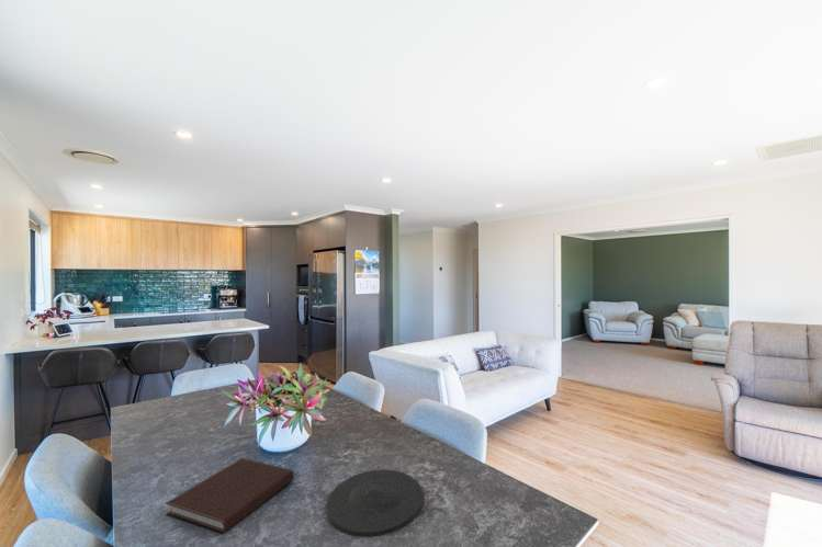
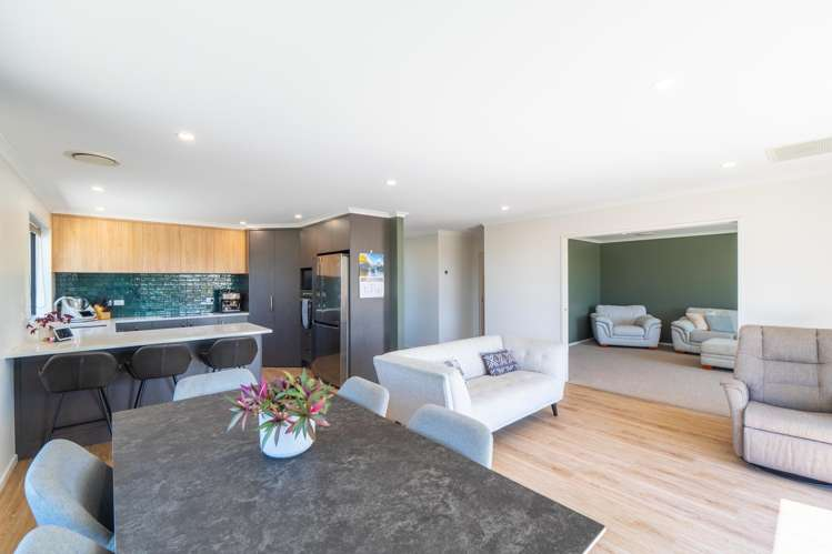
- notebook [165,457,295,535]
- plate [325,468,424,538]
